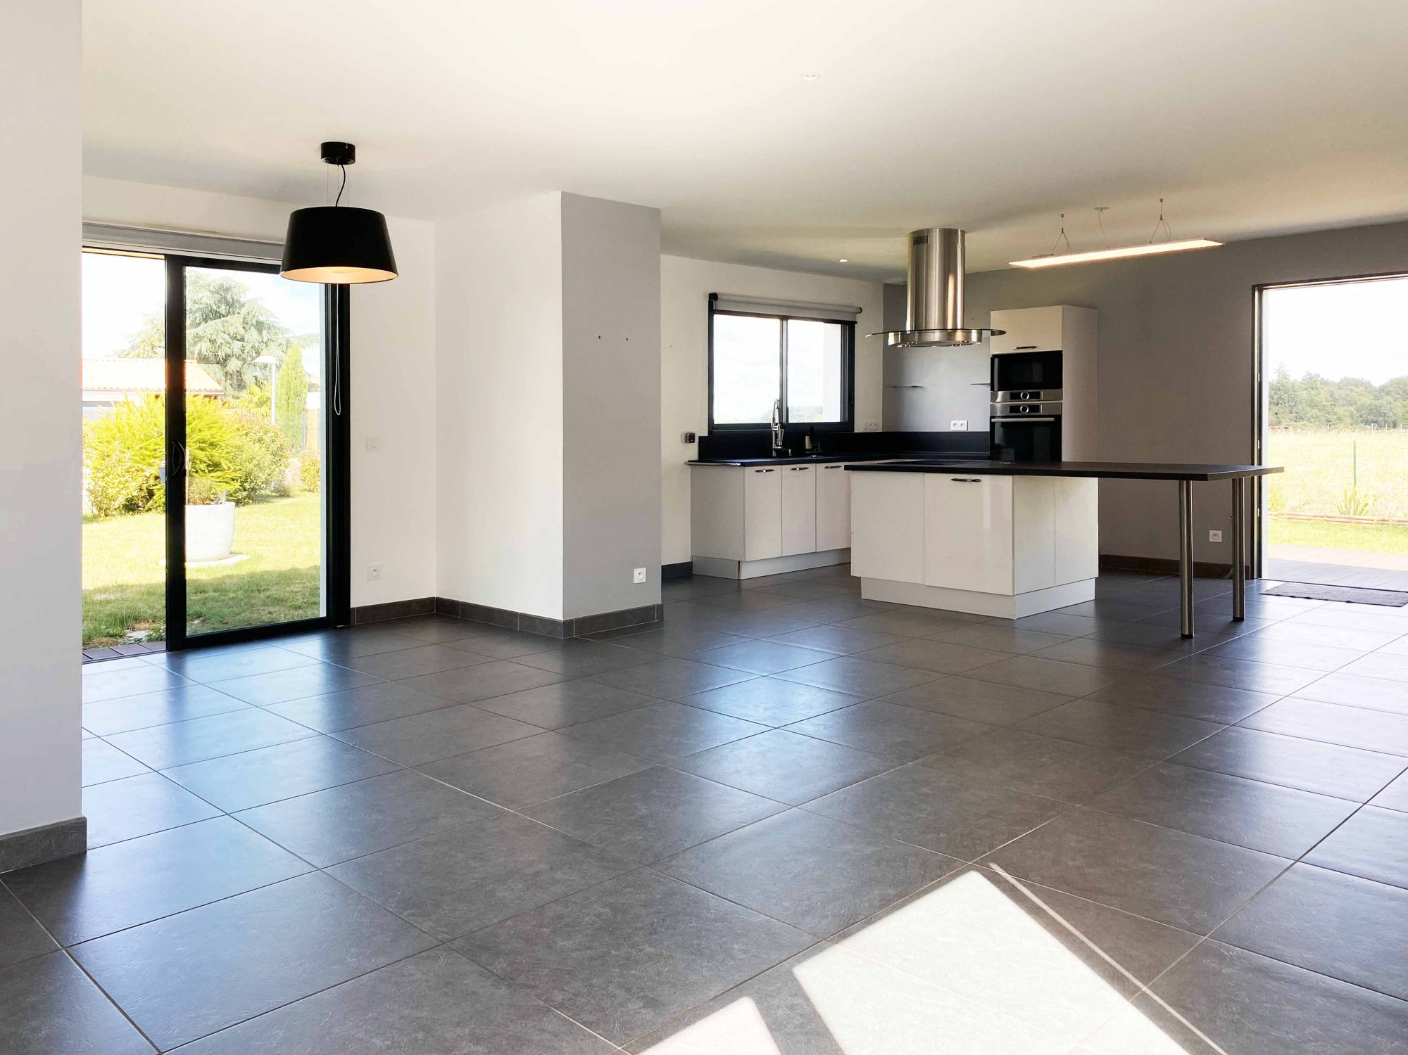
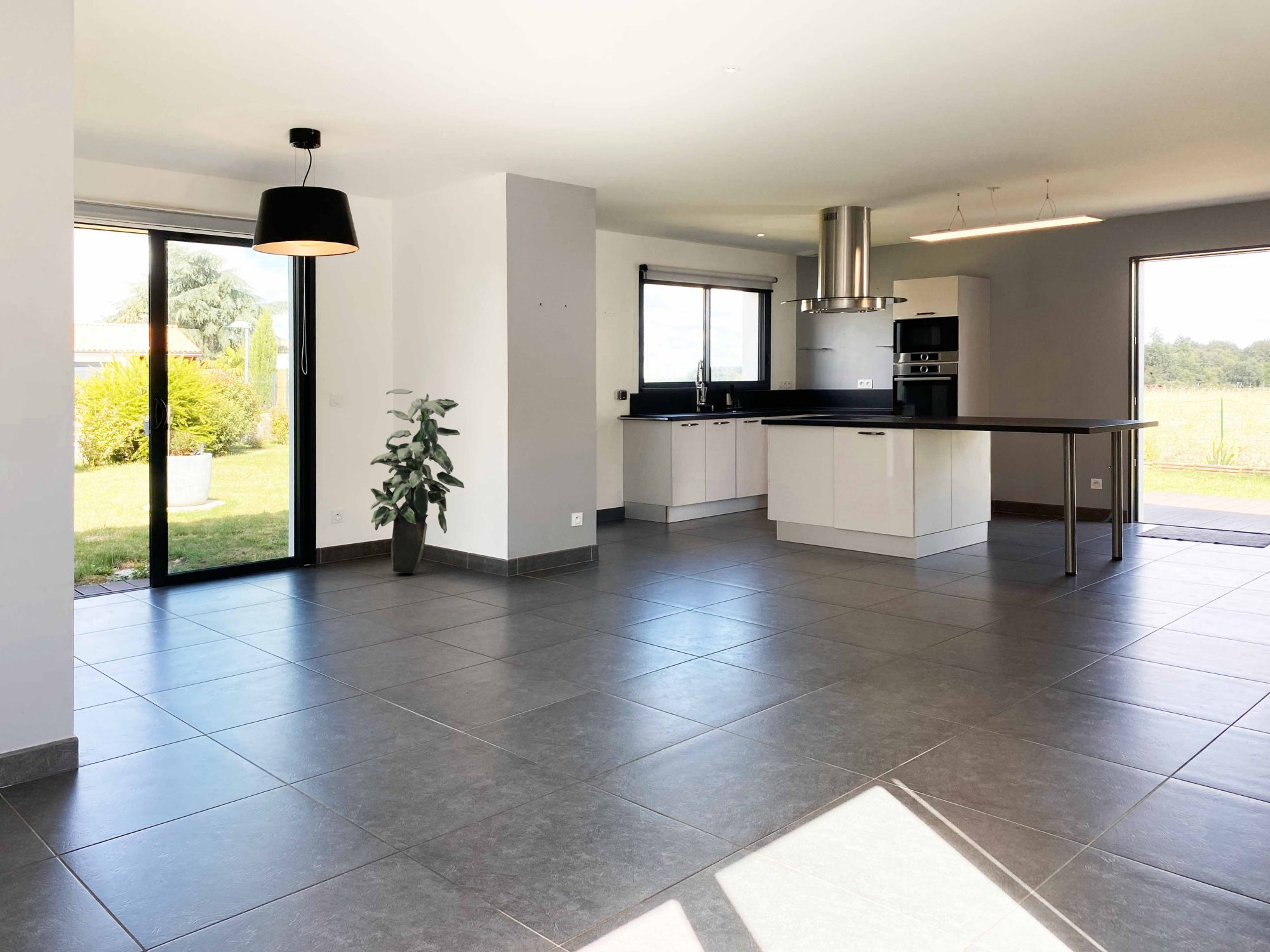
+ indoor plant [370,388,465,574]
